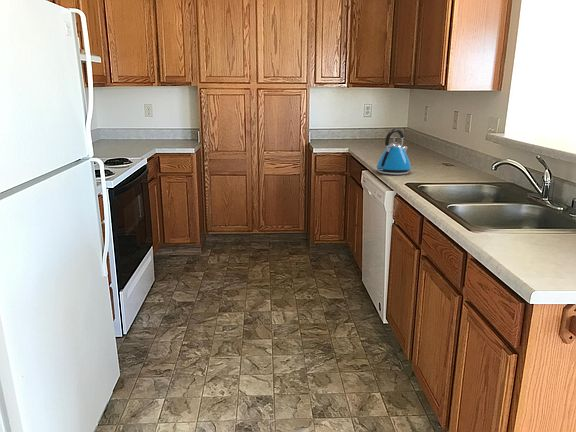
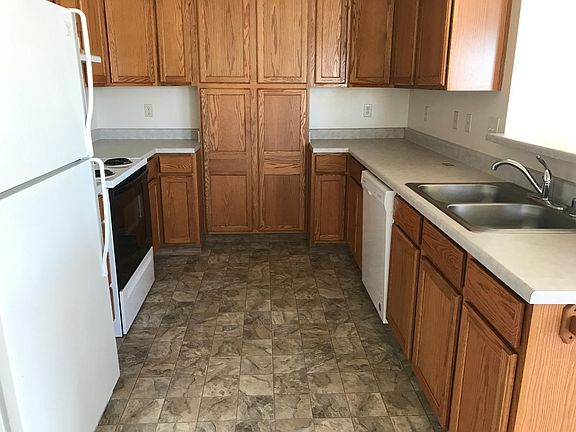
- kettle [375,128,412,176]
